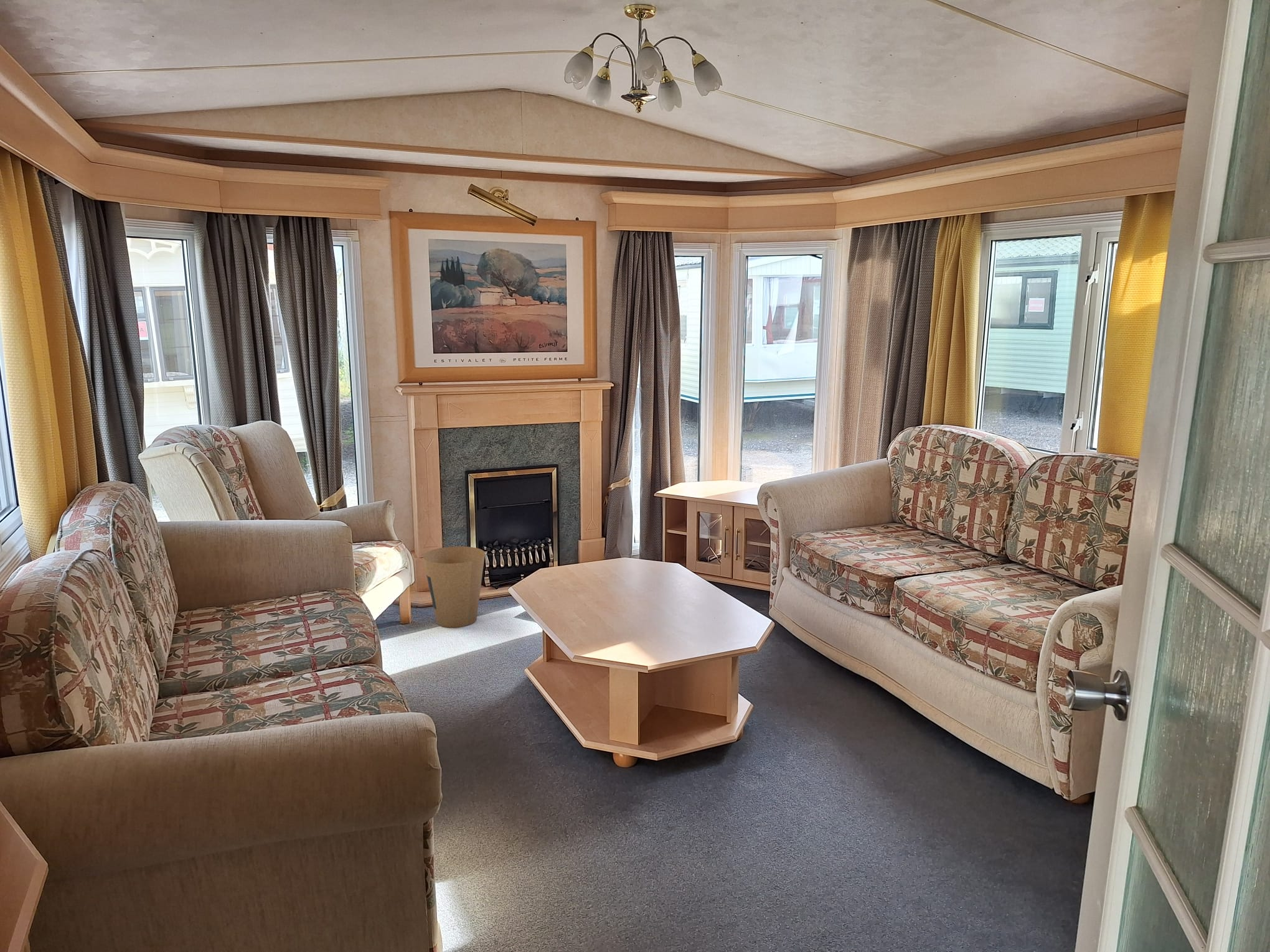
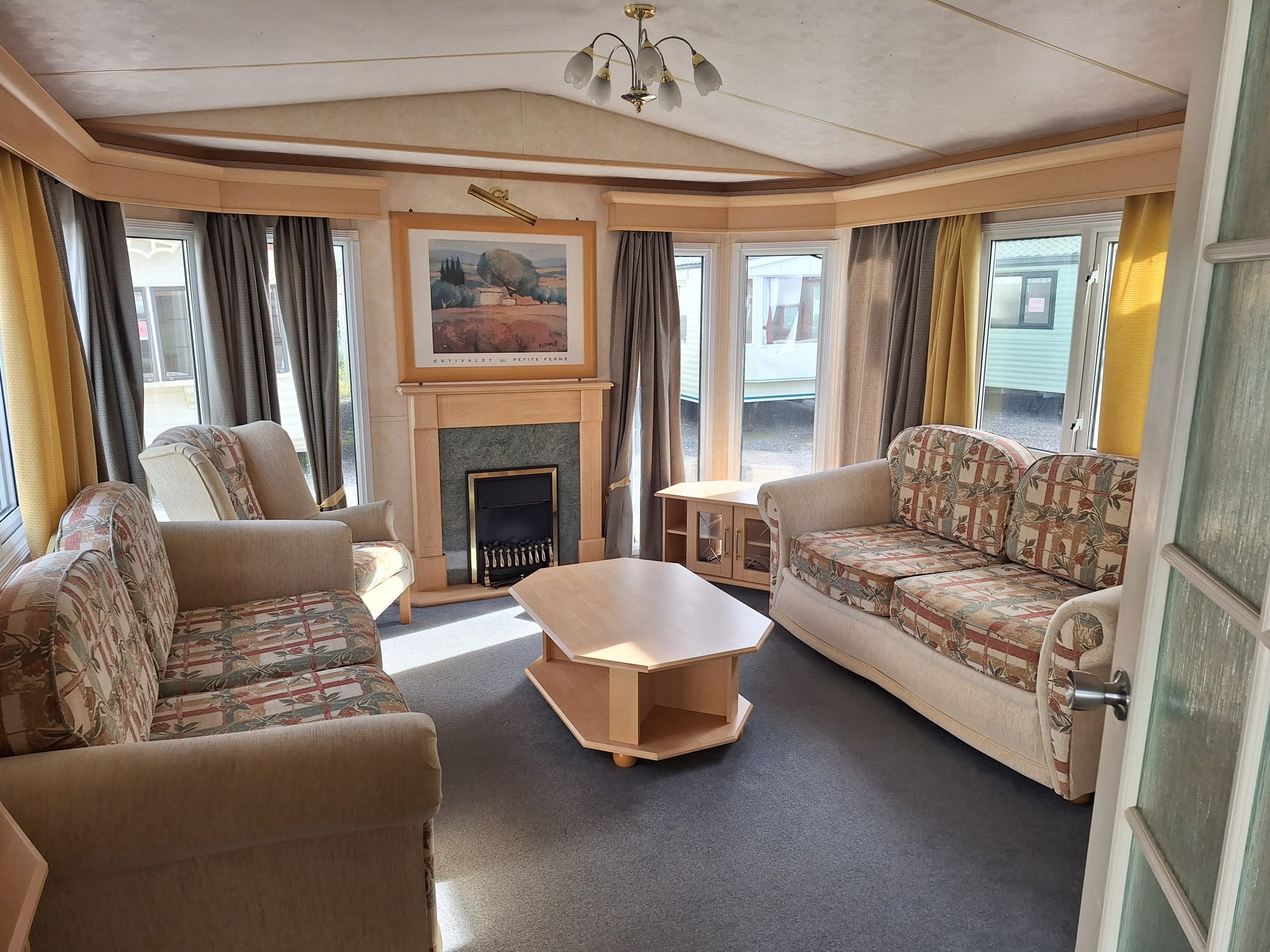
- trash can [422,546,486,628]
